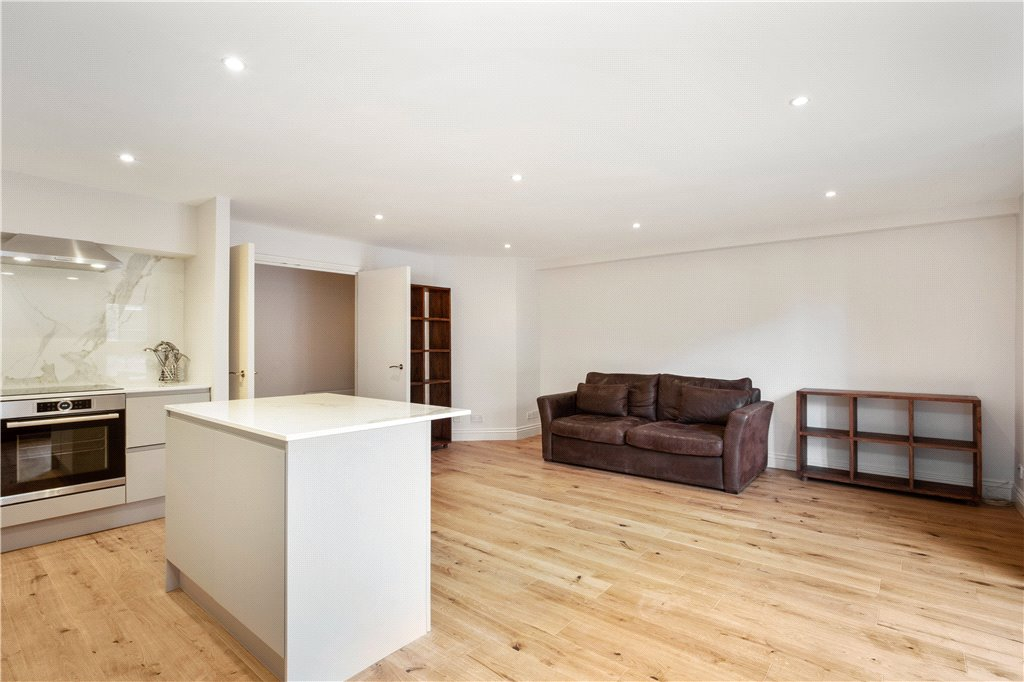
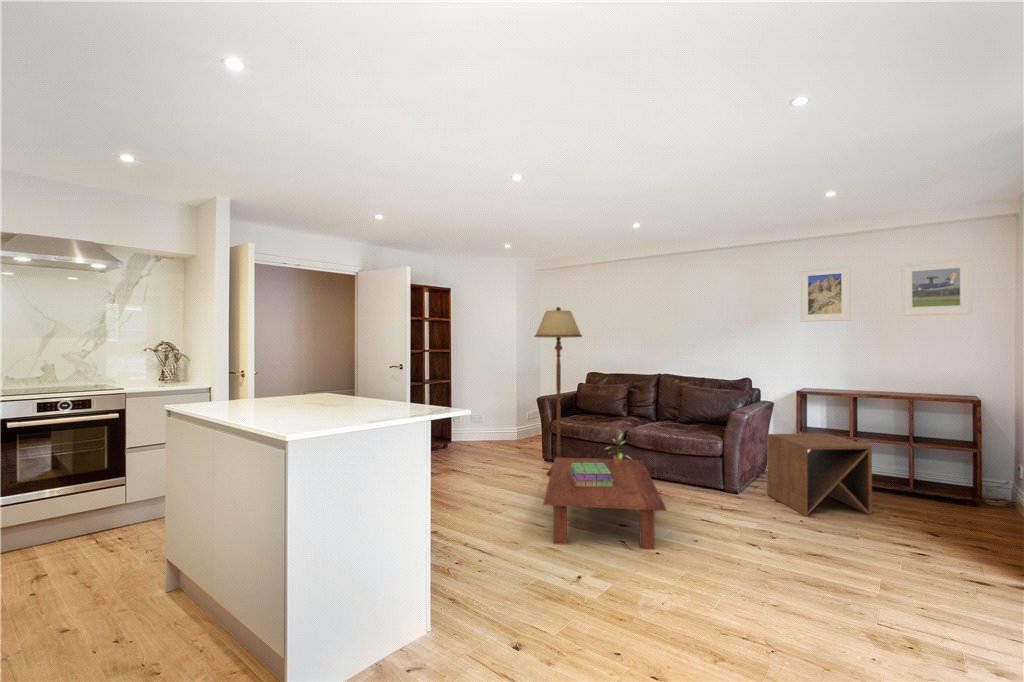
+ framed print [799,265,852,323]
+ coffee table [543,456,667,551]
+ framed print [900,257,973,317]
+ stack of books [570,463,613,486]
+ potted plant [604,432,633,466]
+ floor lamp [534,306,583,477]
+ side table [766,433,873,517]
